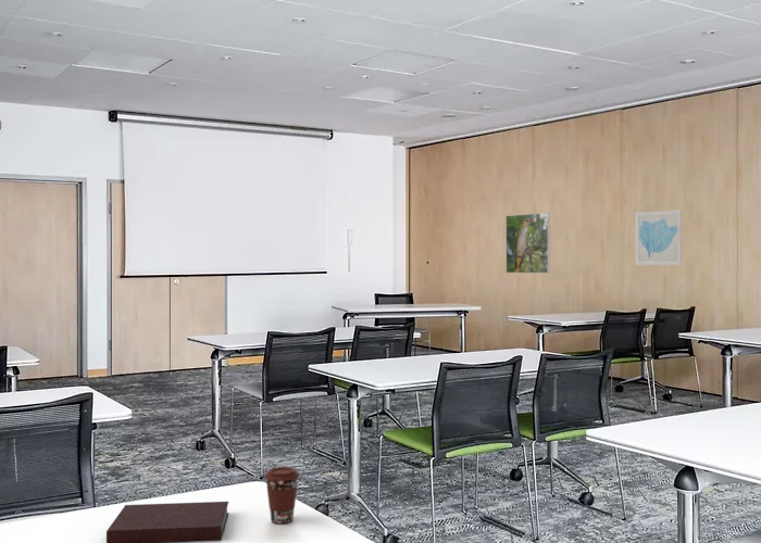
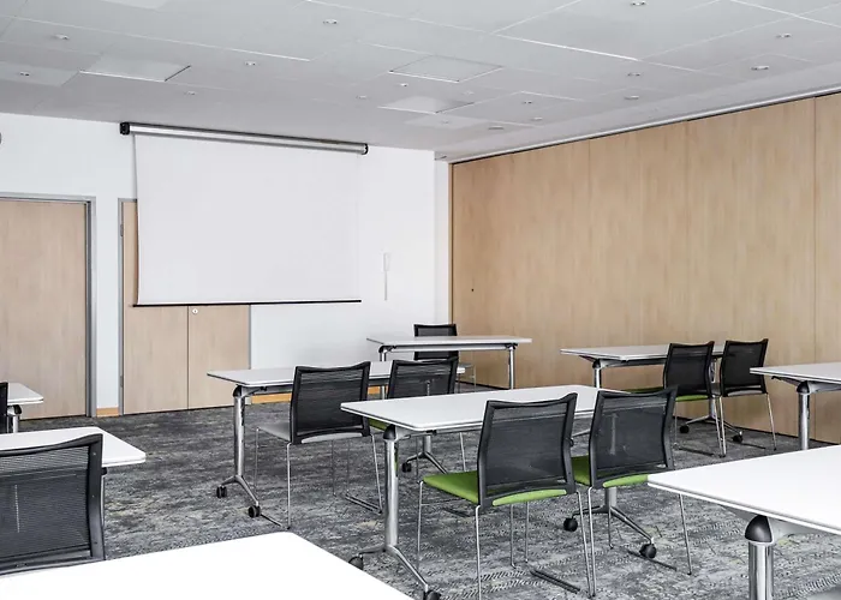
- wall art [634,209,683,266]
- notebook [105,501,229,543]
- coffee cup [263,466,300,525]
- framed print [506,212,551,274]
